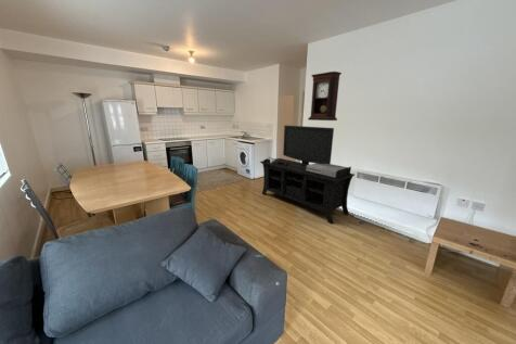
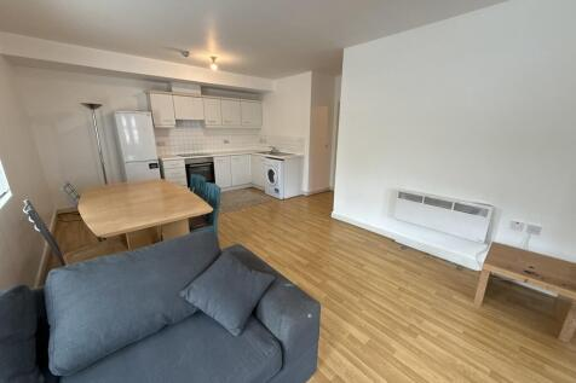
- media console [259,125,356,225]
- pendulum clock [307,71,343,122]
